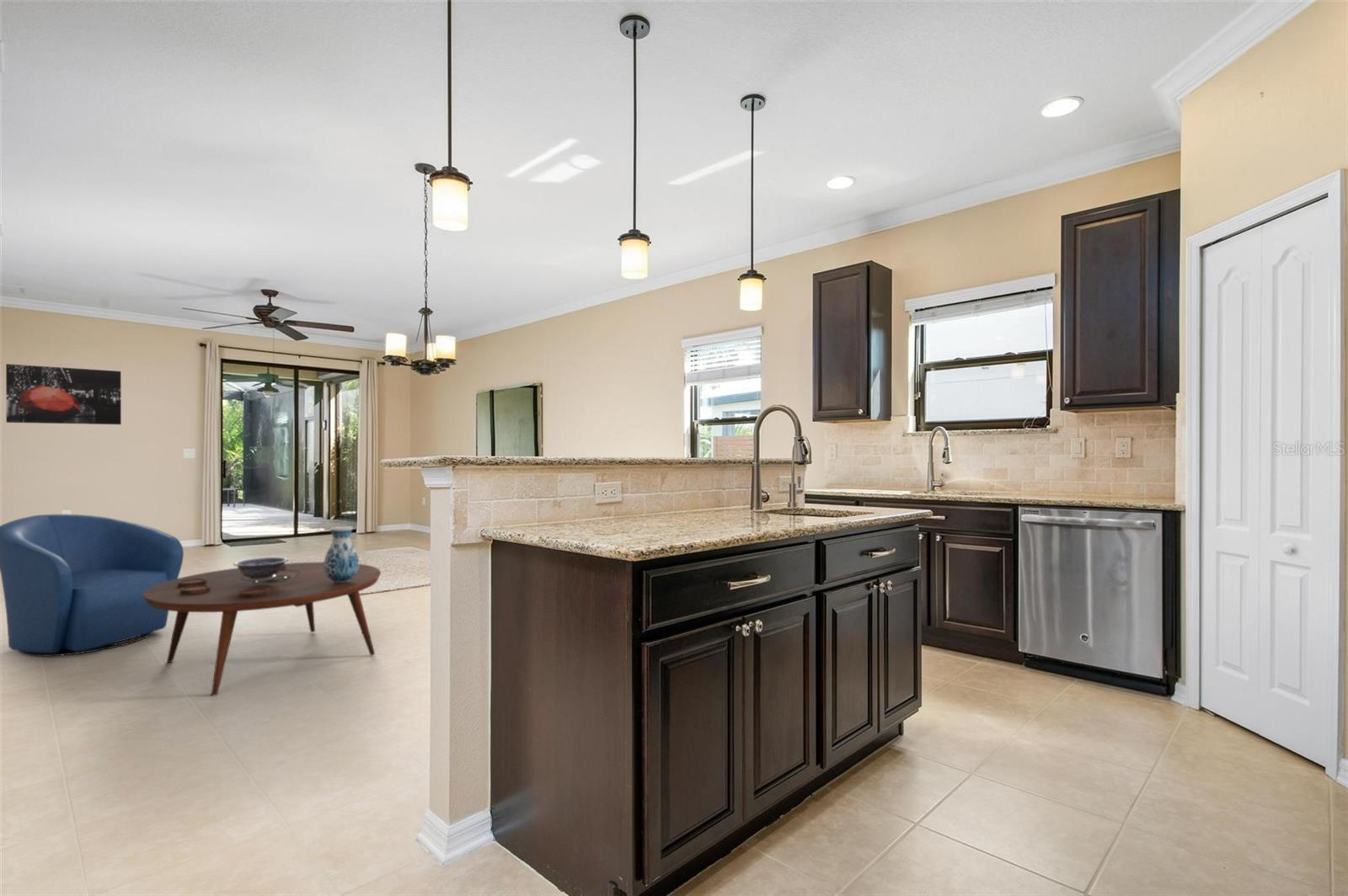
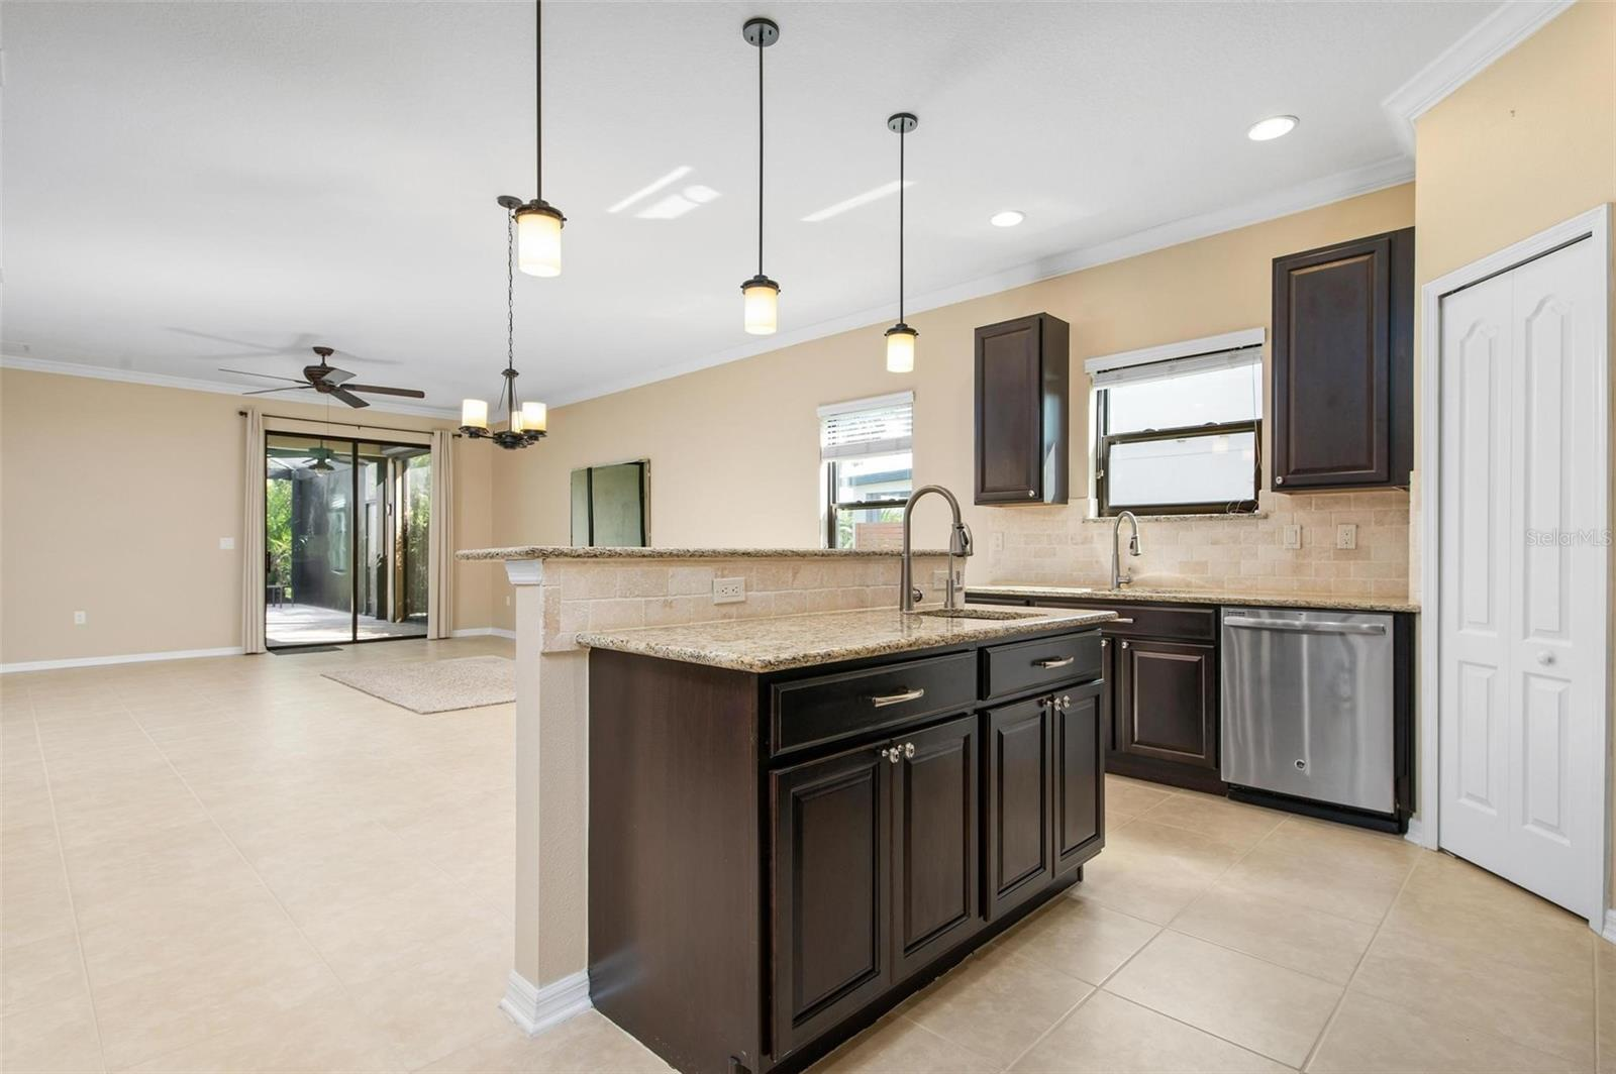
- decorative bowl [233,557,290,581]
- coffee table [143,561,382,697]
- wall art [5,363,122,425]
- armchair [0,514,185,658]
- vase [324,525,360,583]
